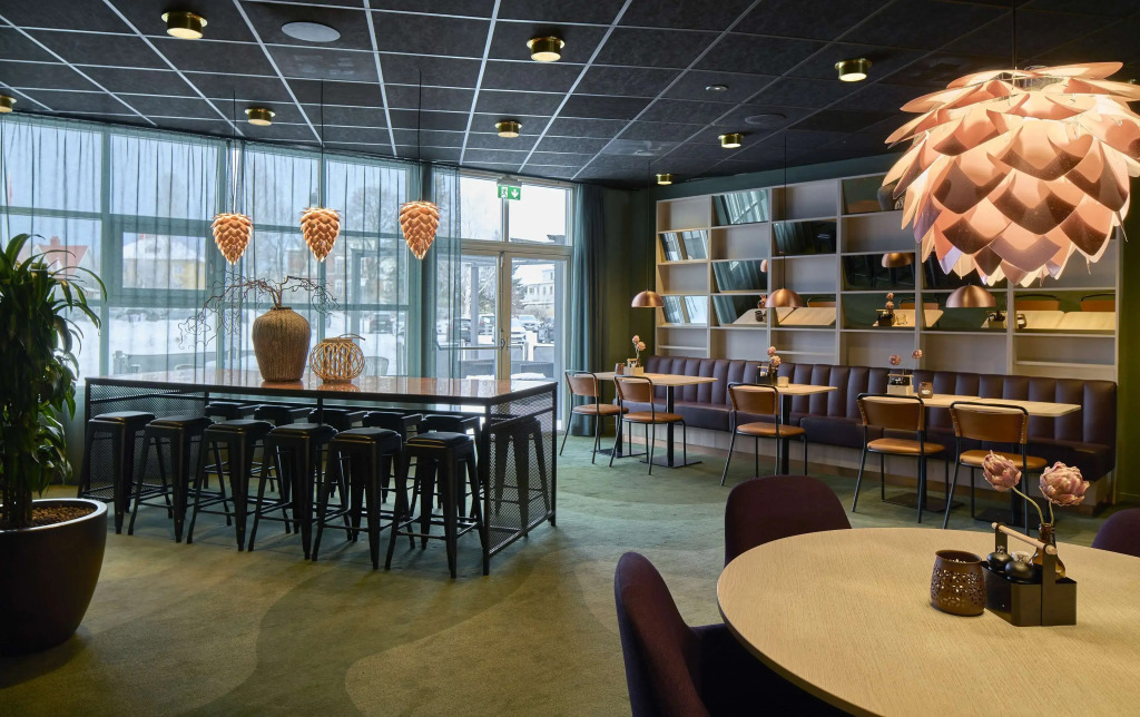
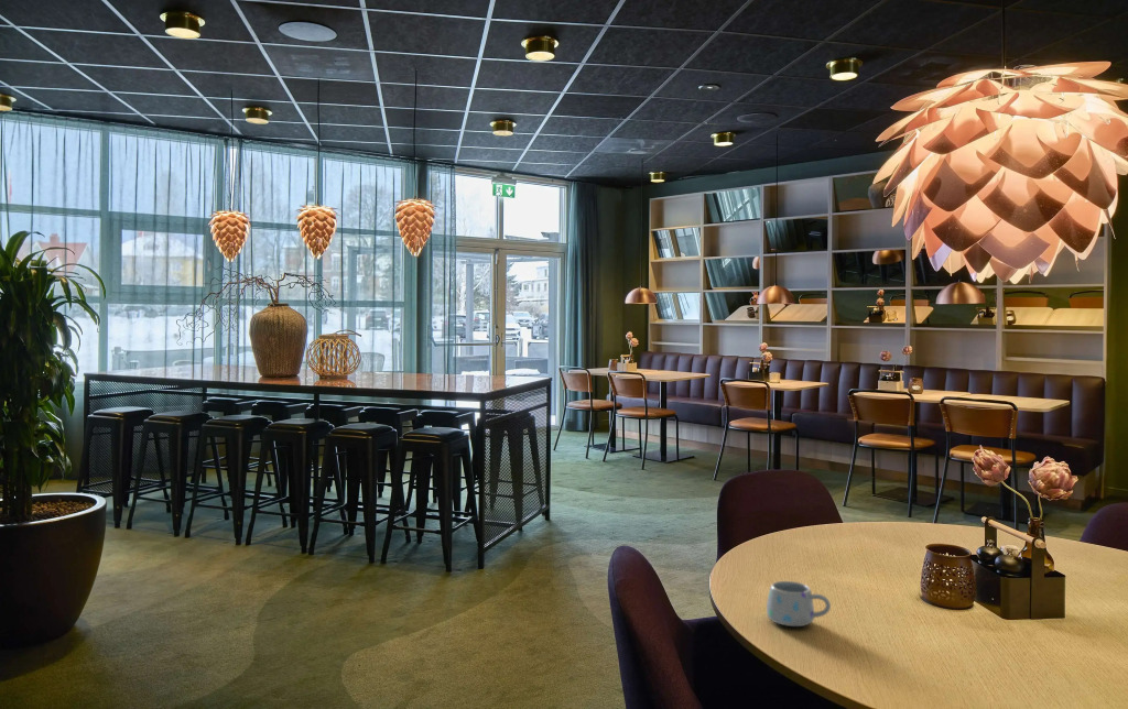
+ mug [766,580,832,628]
